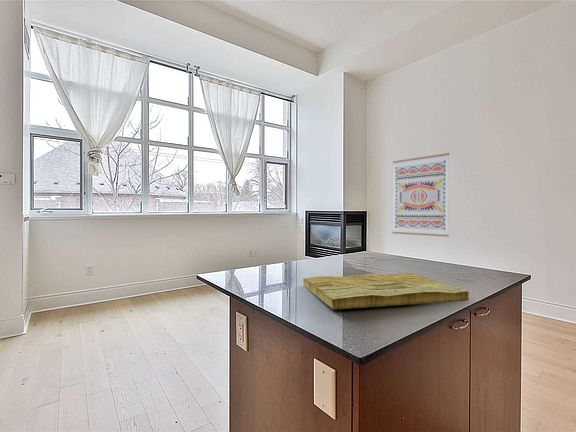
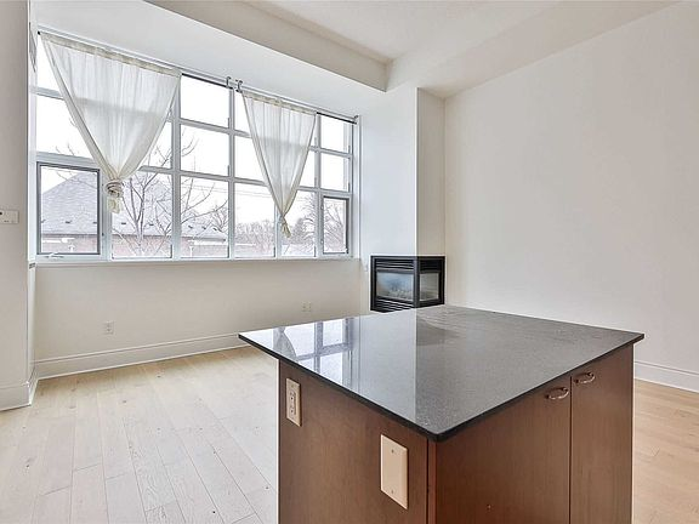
- cutting board [302,272,469,311]
- wall art [391,152,450,238]
